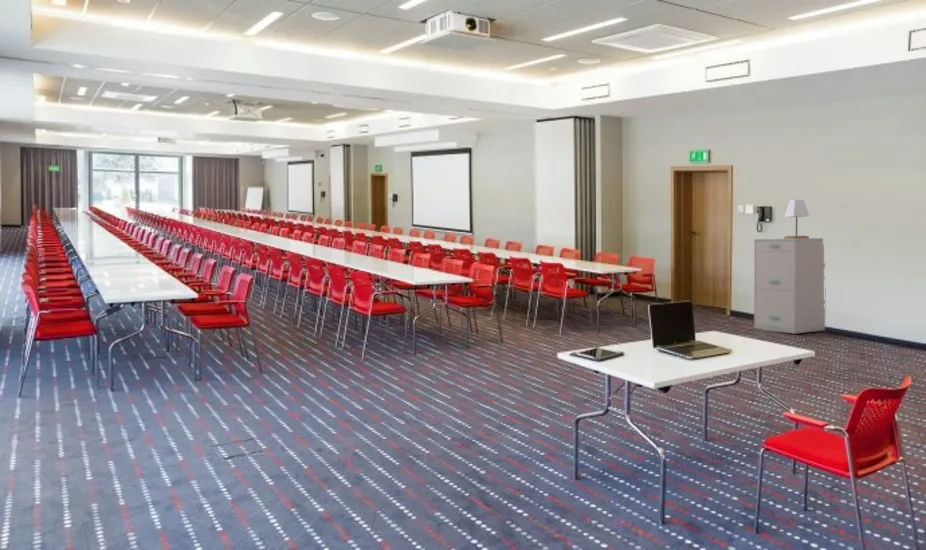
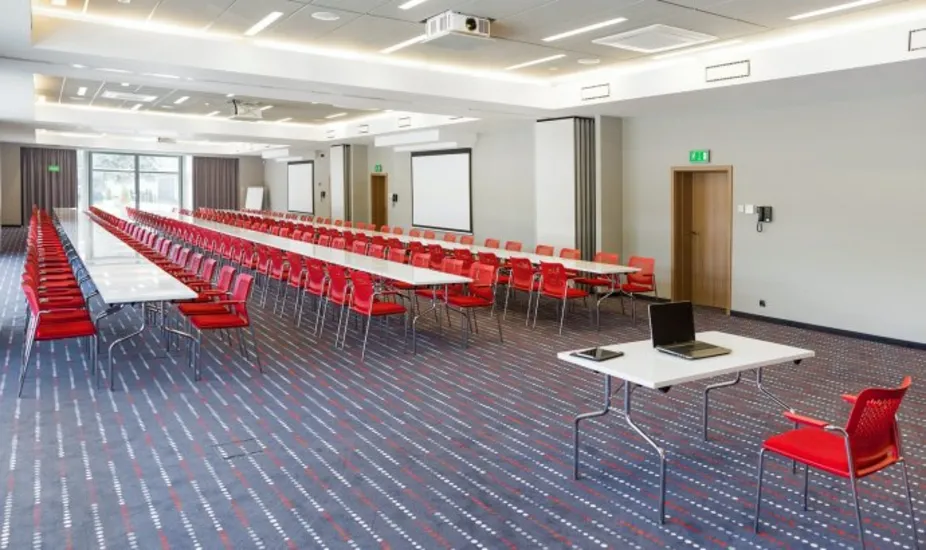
- lamp [783,199,810,239]
- filing cabinet [753,237,826,335]
